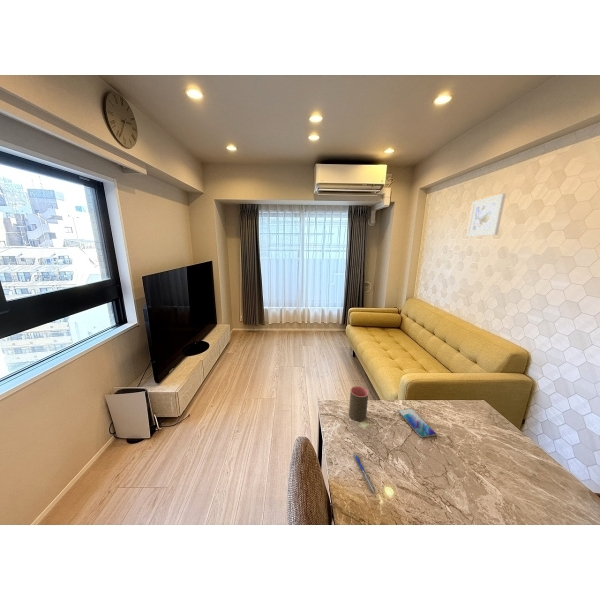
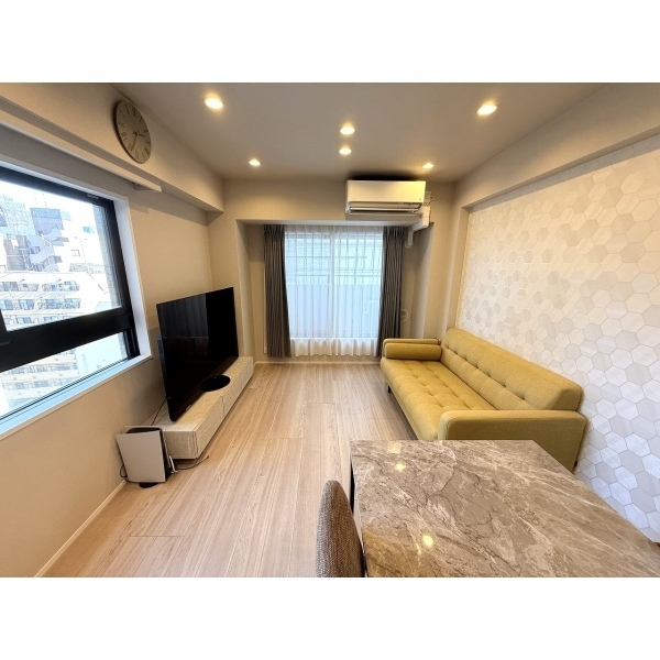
- pen [352,451,377,493]
- cup [348,385,369,422]
- smartphone [397,407,437,439]
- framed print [465,193,507,238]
